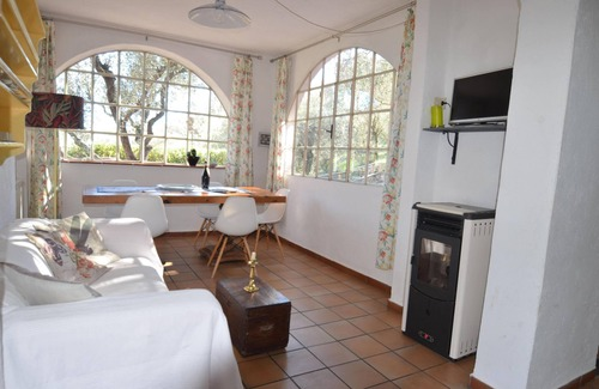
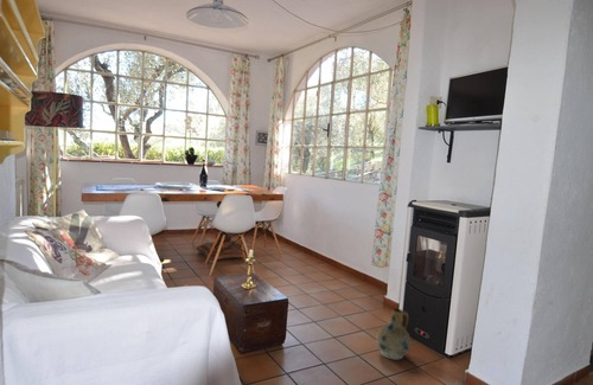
+ ceramic jug [375,308,413,361]
